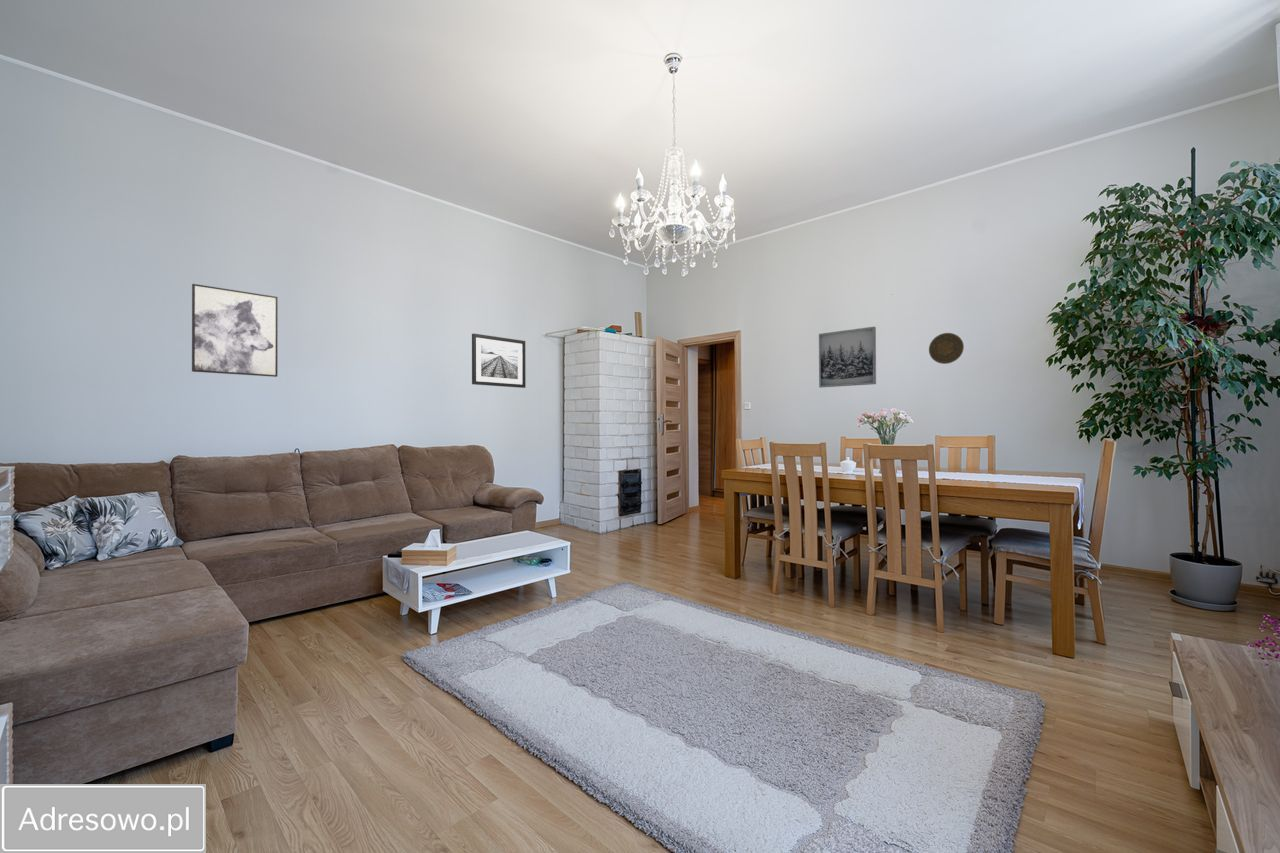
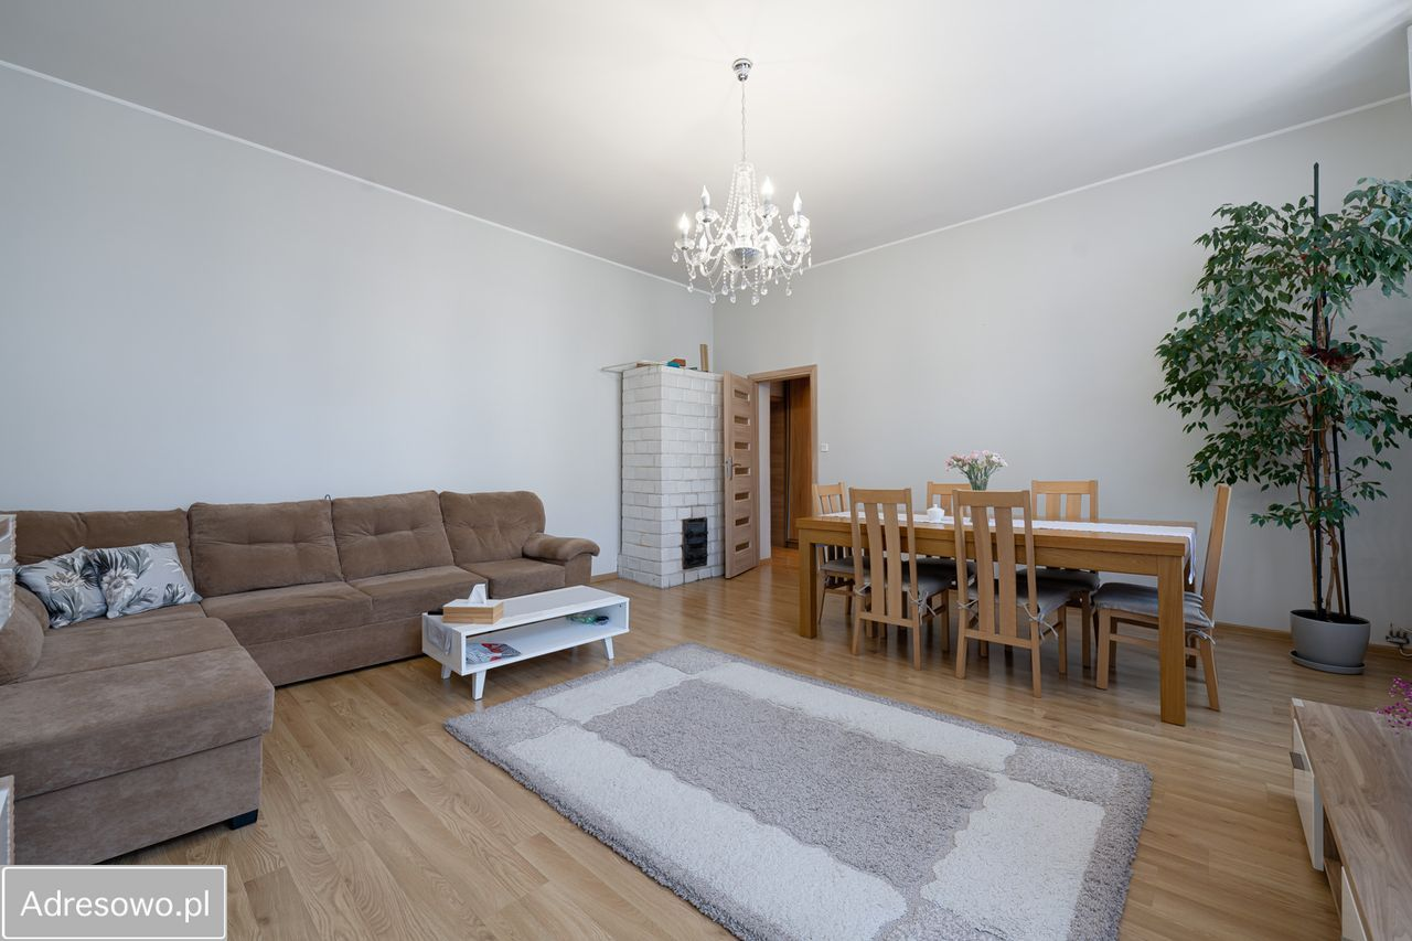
- wall art [191,283,279,378]
- decorative plate [928,332,965,365]
- wall art [818,326,877,389]
- wall art [471,333,527,389]
